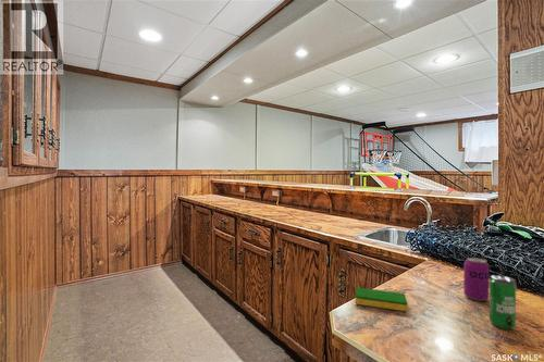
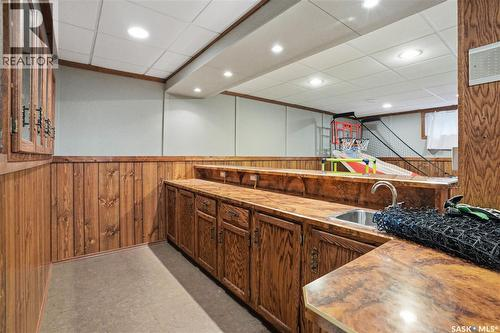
- beverage can [462,257,491,302]
- beverage can [489,274,517,330]
- dish sponge [355,287,409,312]
